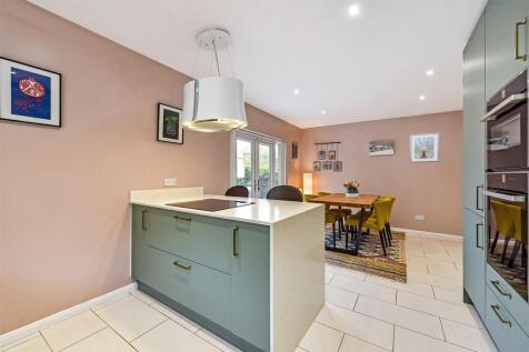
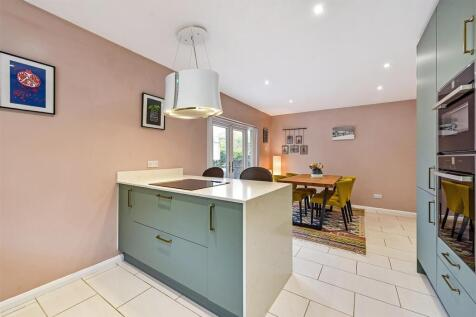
- picture frame [409,131,440,163]
